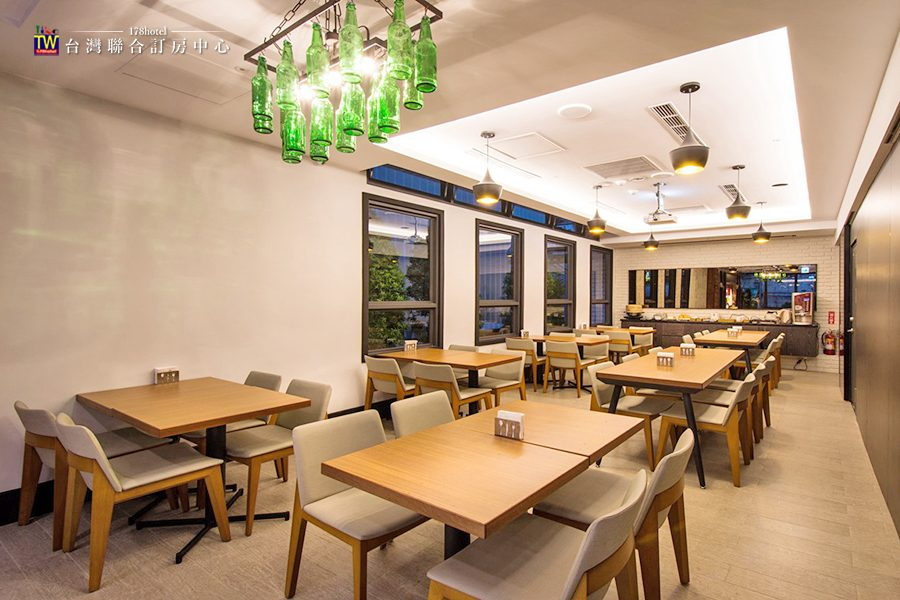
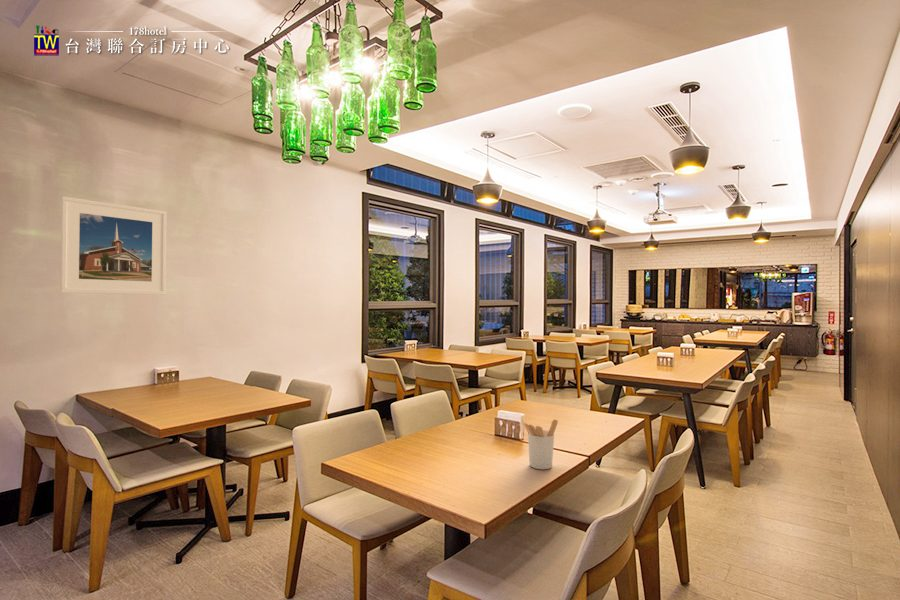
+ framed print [59,195,168,295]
+ utensil holder [522,418,559,470]
